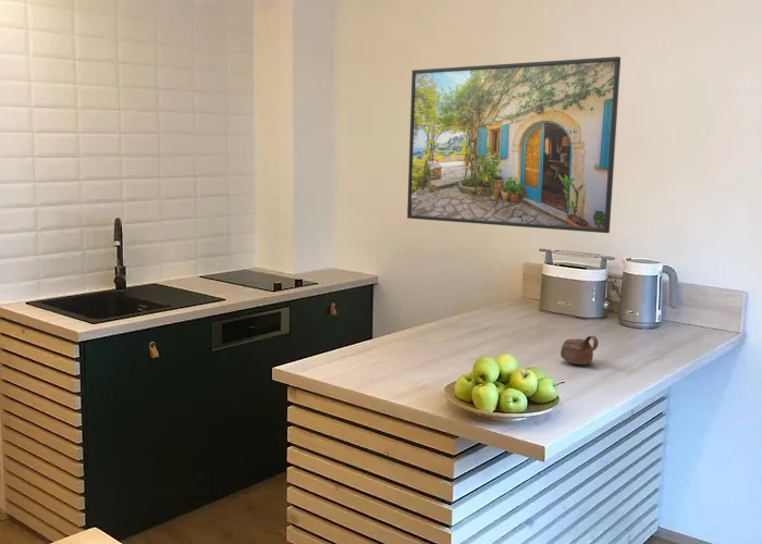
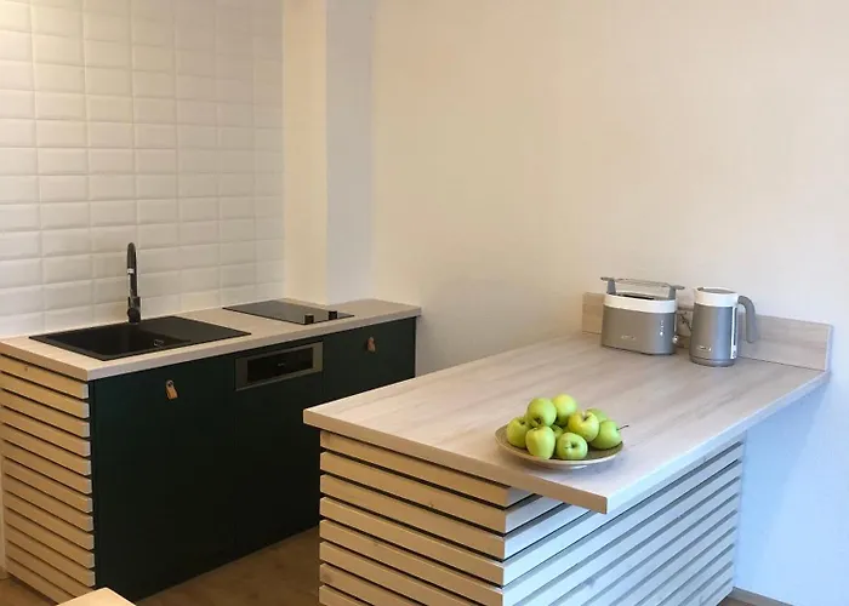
- cup [560,335,600,366]
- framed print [406,55,622,234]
